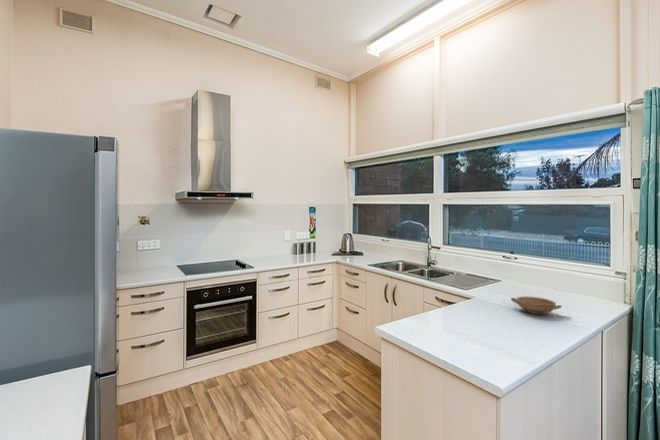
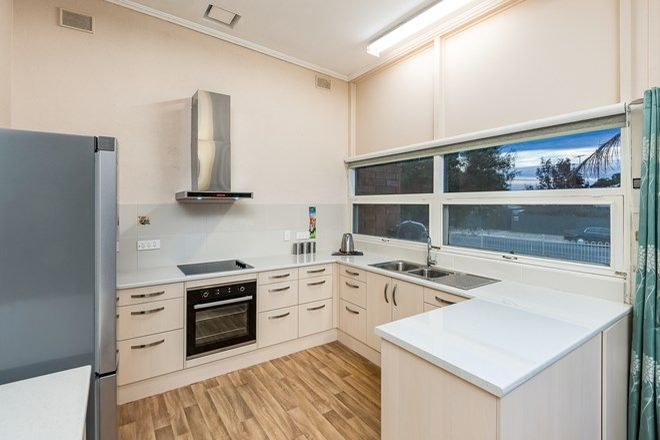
- bowl [510,295,572,320]
